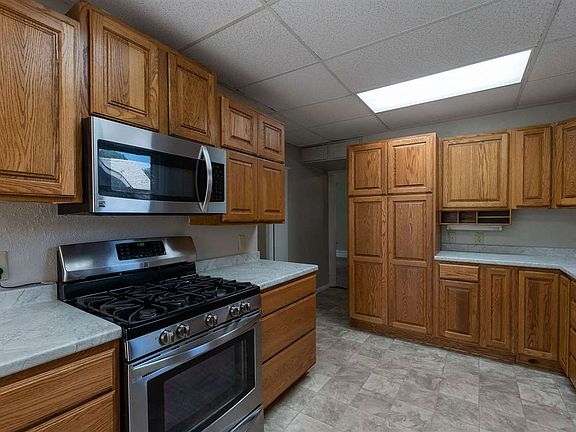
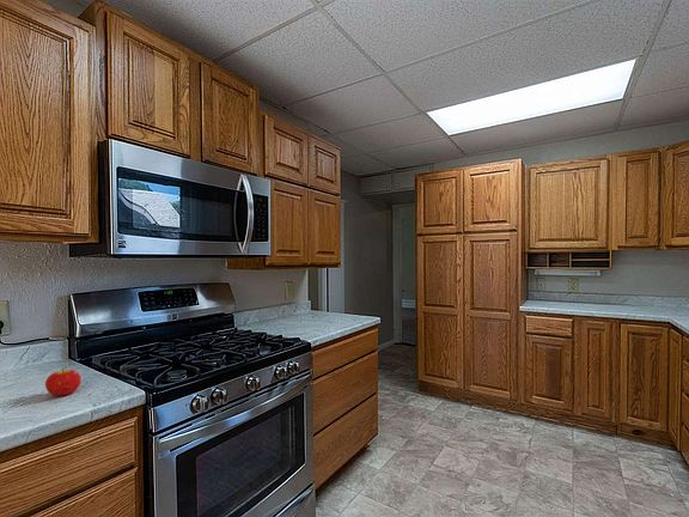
+ fruit [44,367,83,397]
